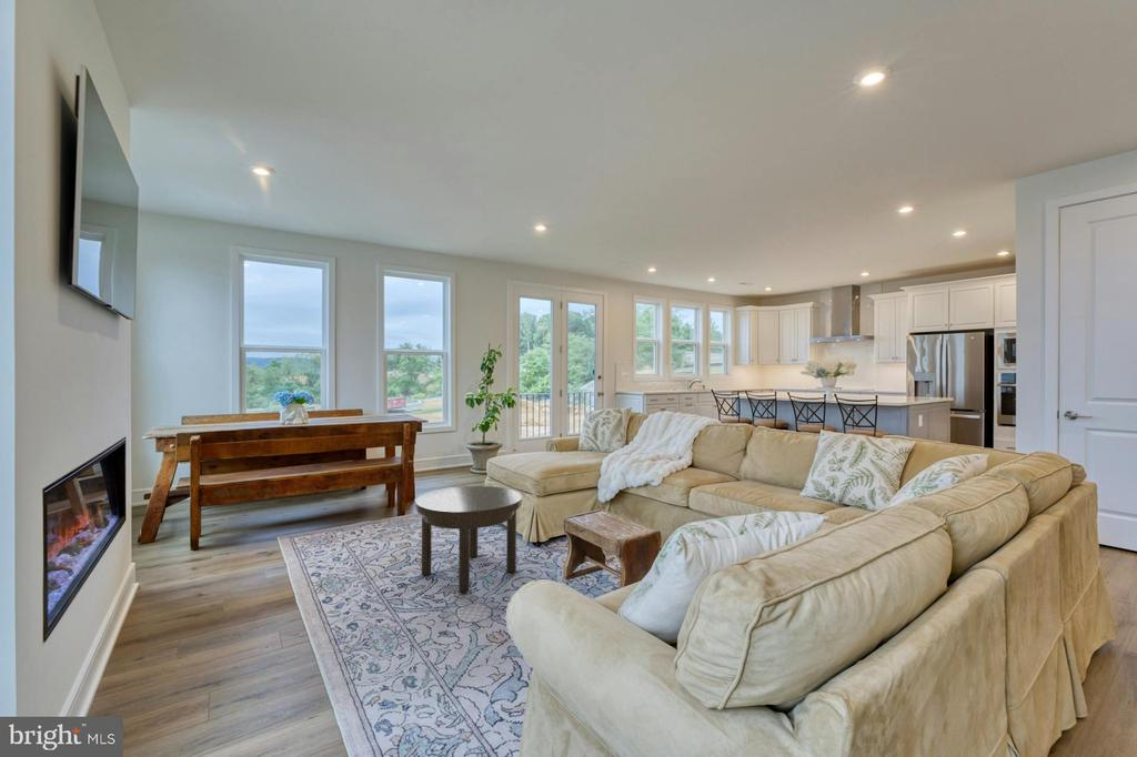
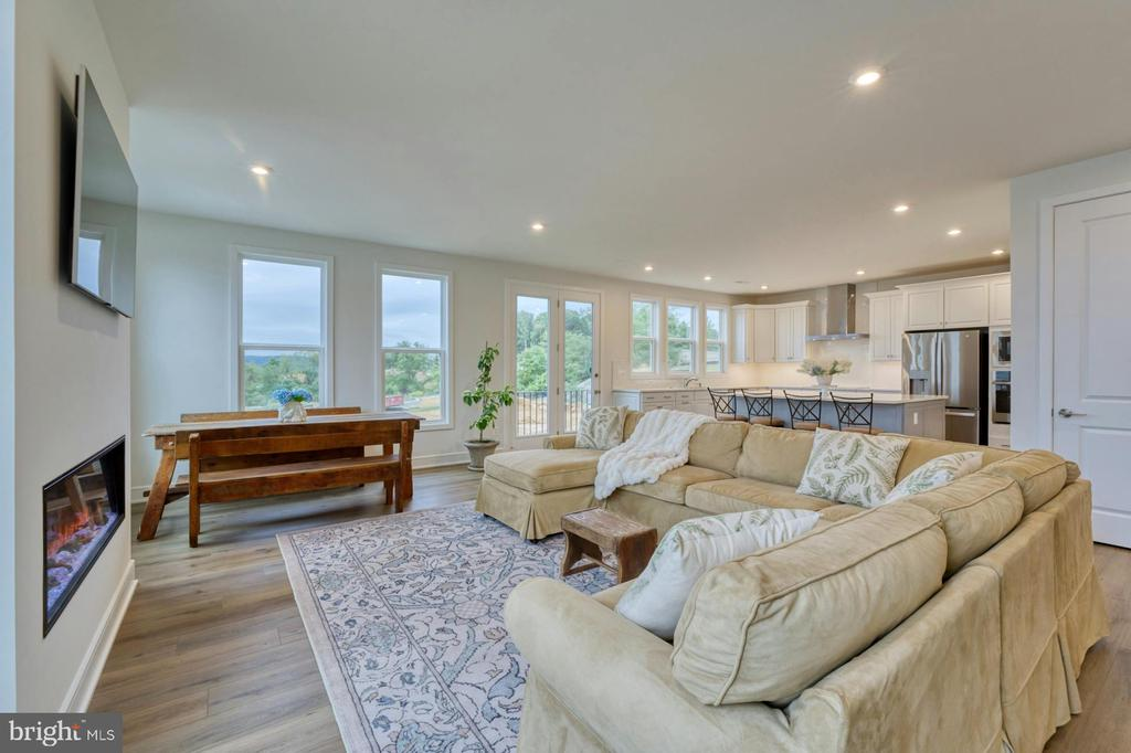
- side table [414,485,523,593]
